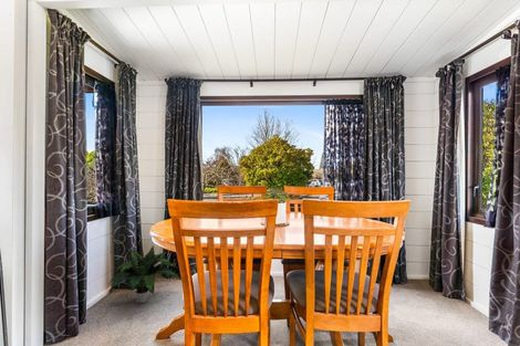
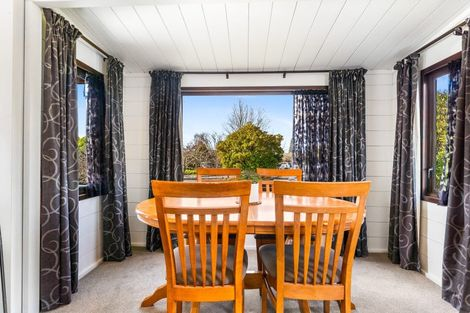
- potted plant [106,244,180,304]
